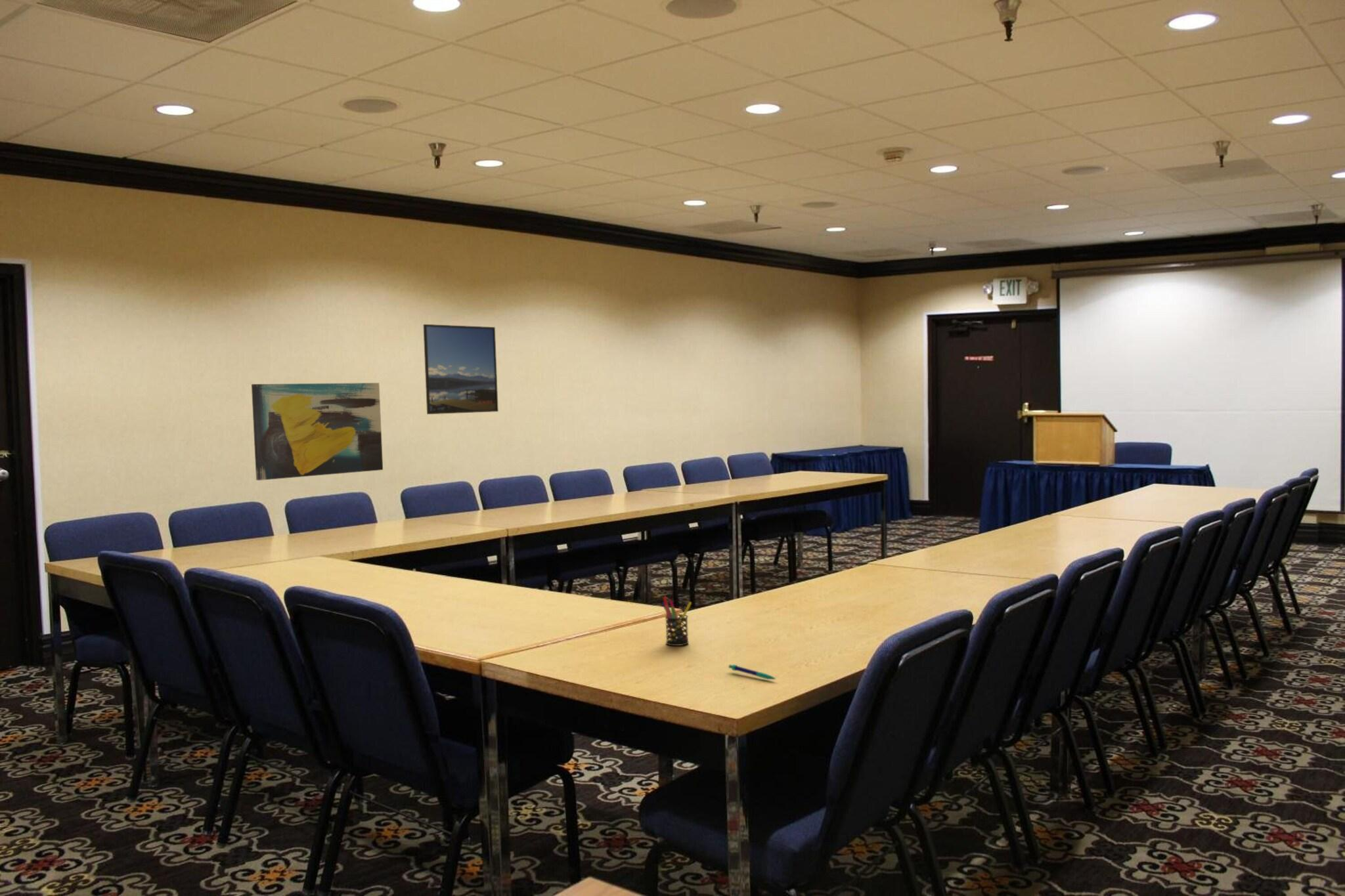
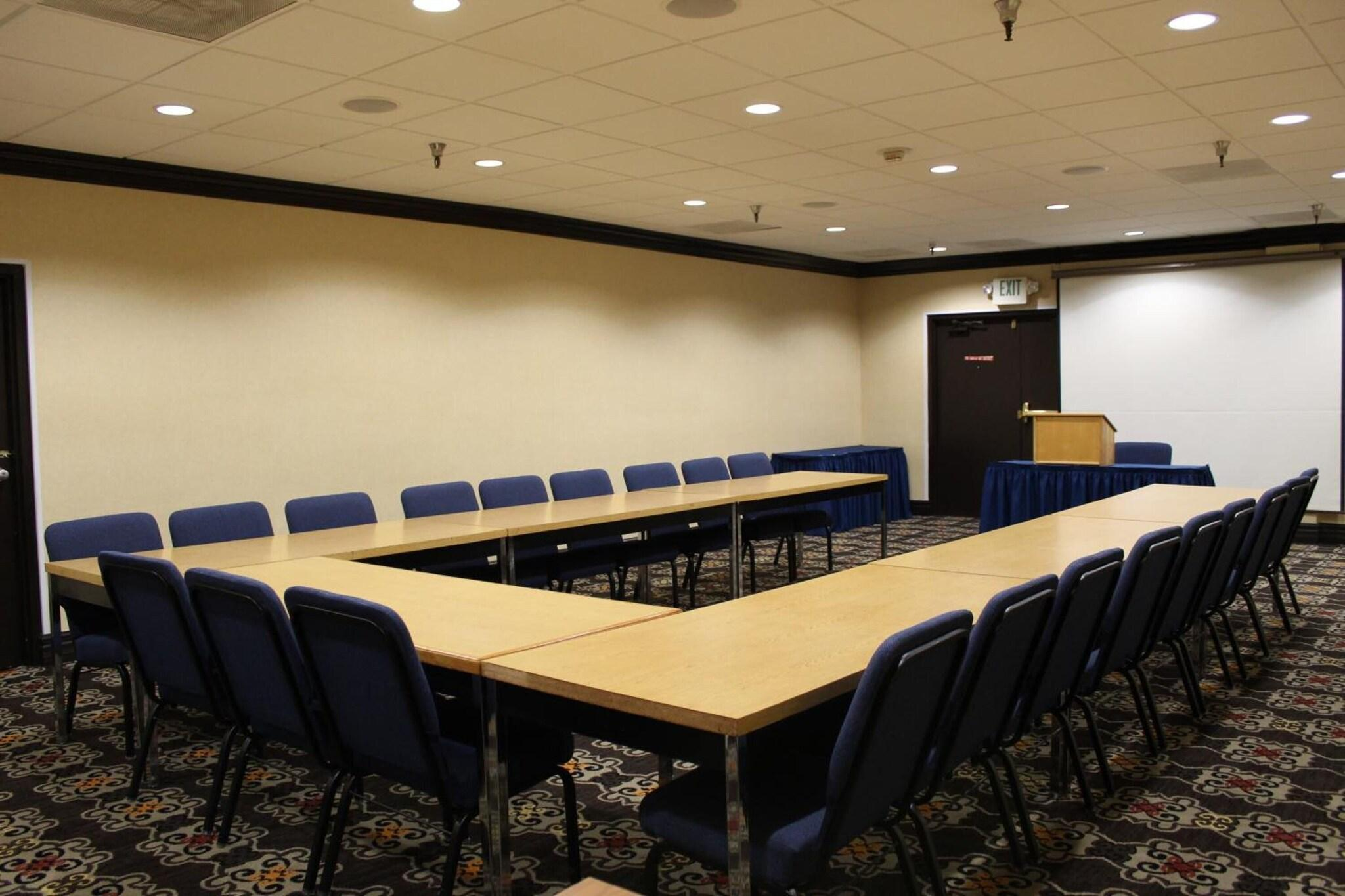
- pen holder [661,596,692,647]
- pen [728,664,777,680]
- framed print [422,324,499,415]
- wall art [251,382,384,481]
